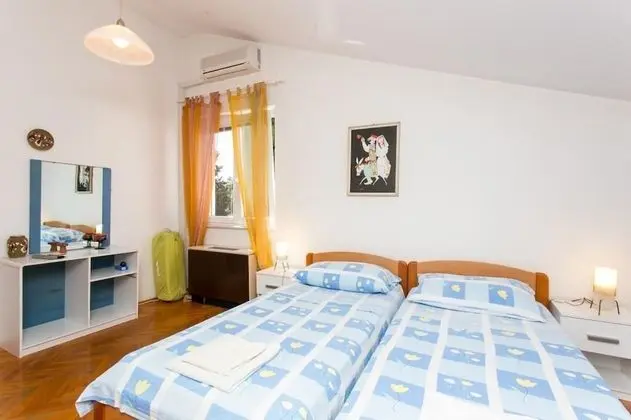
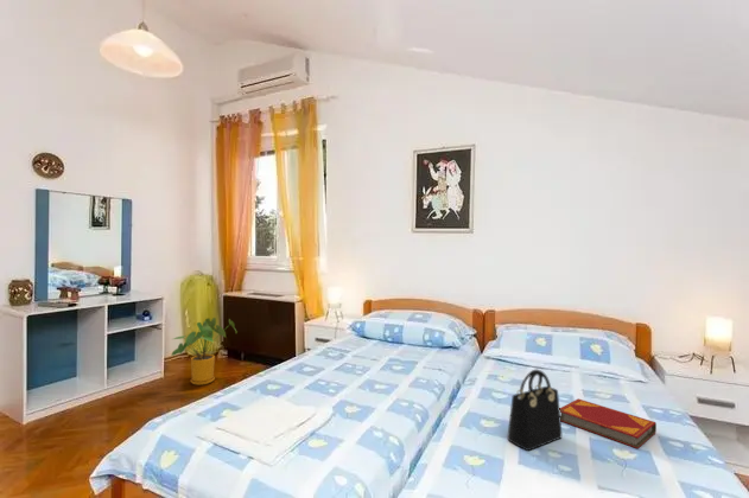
+ handbag [507,369,563,452]
+ hardback book [559,397,658,449]
+ house plant [170,317,239,387]
